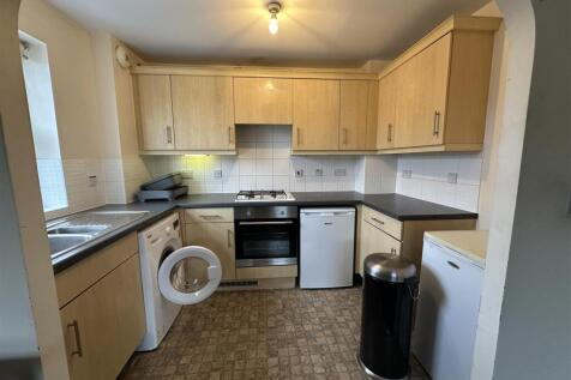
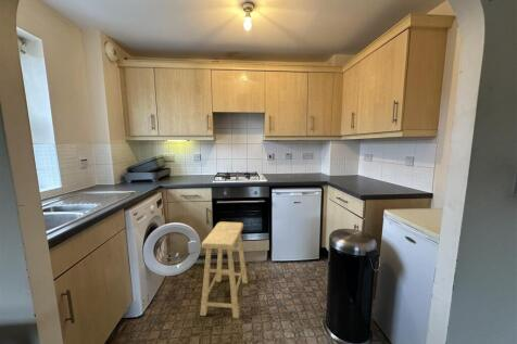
+ stool [199,220,249,319]
